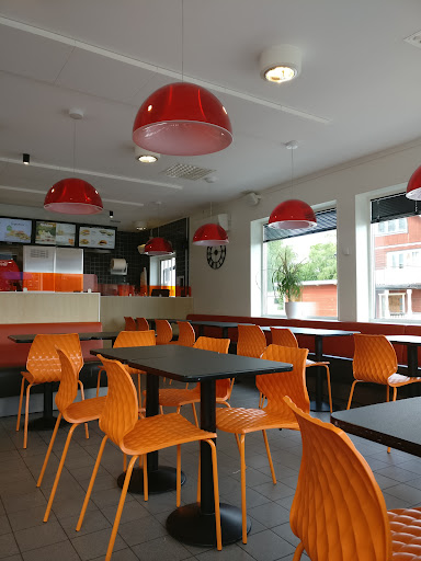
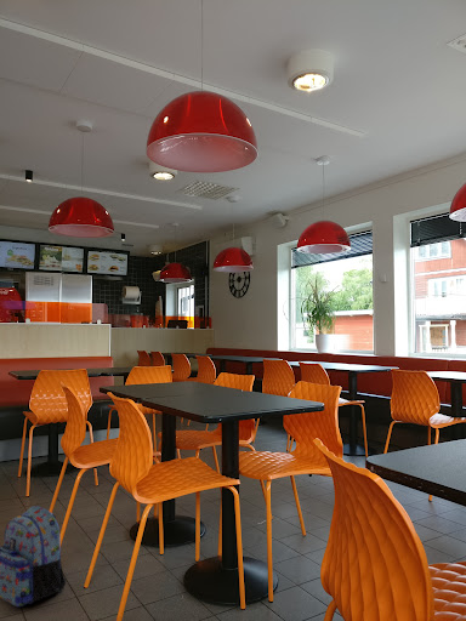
+ backpack [0,505,67,608]
